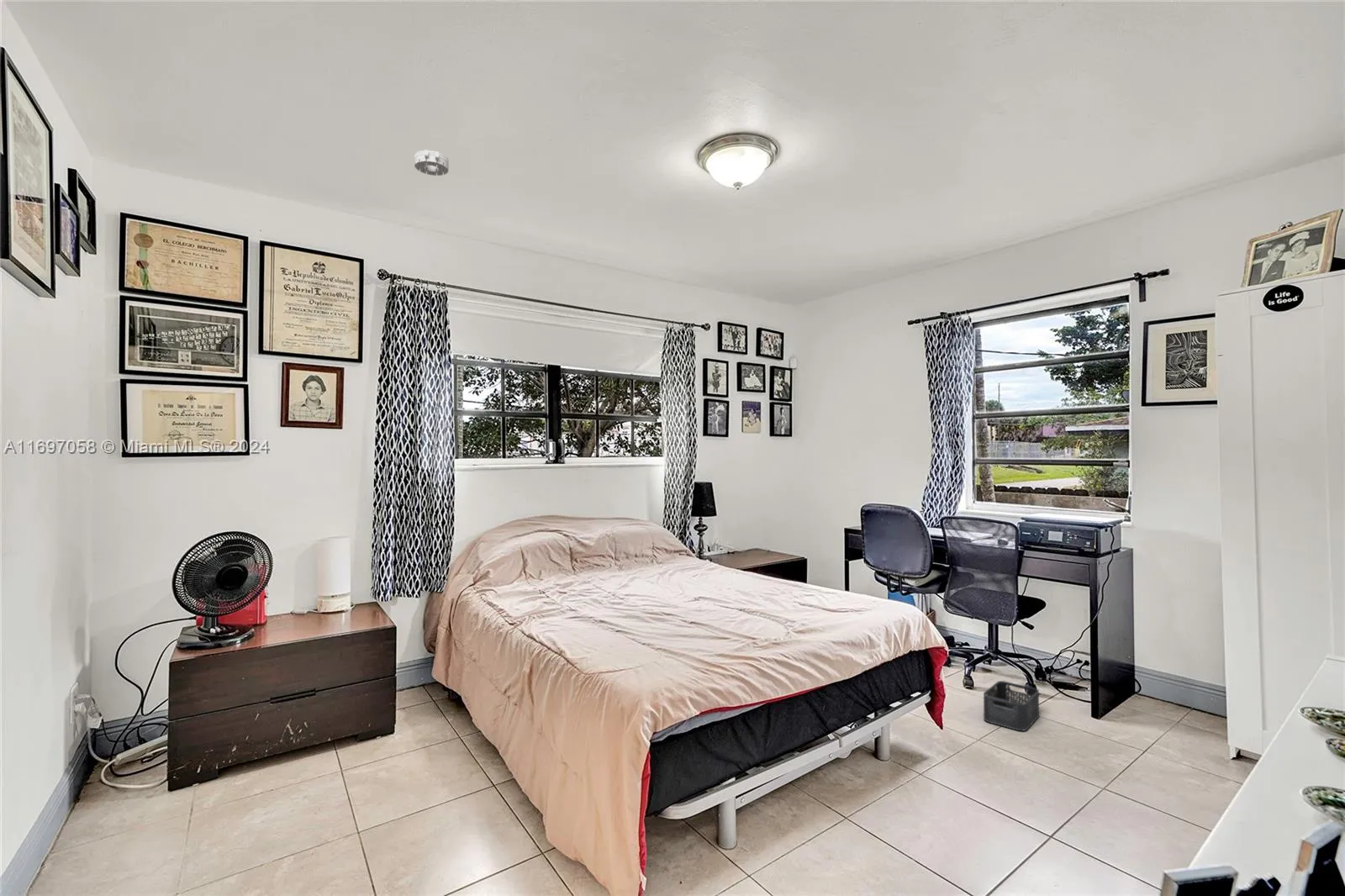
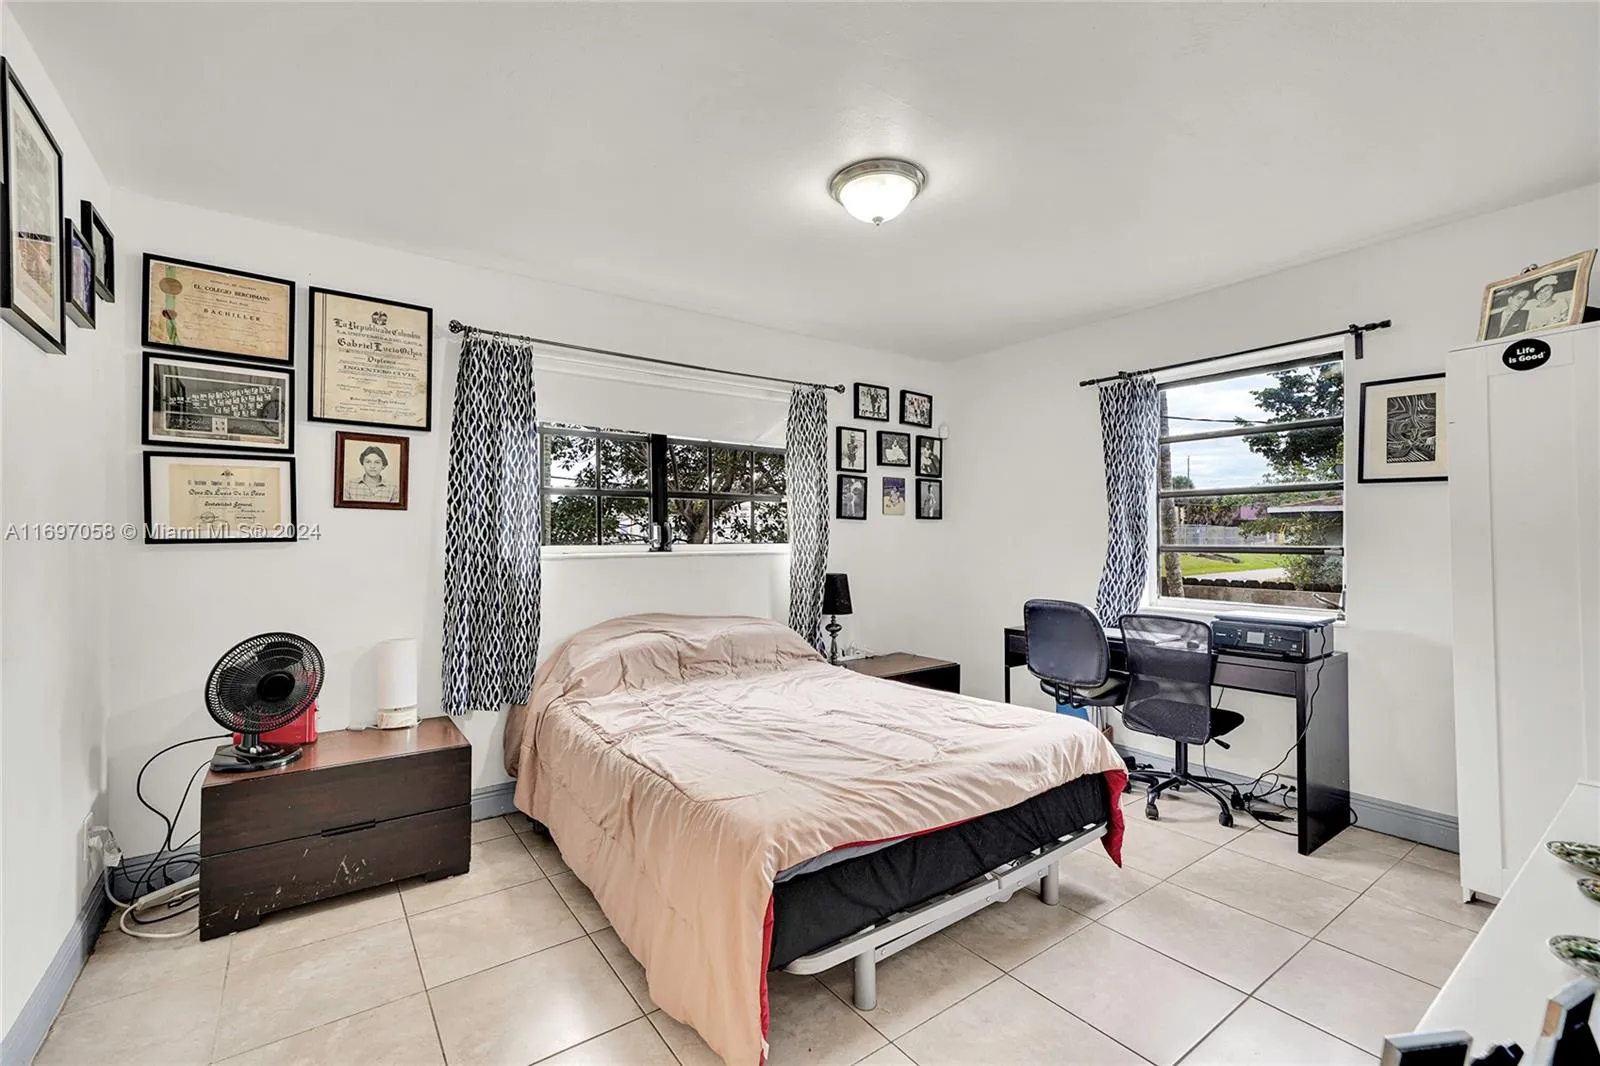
- smoke detector [414,149,450,177]
- storage bin [983,680,1040,732]
